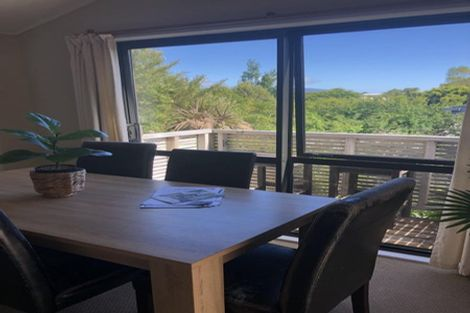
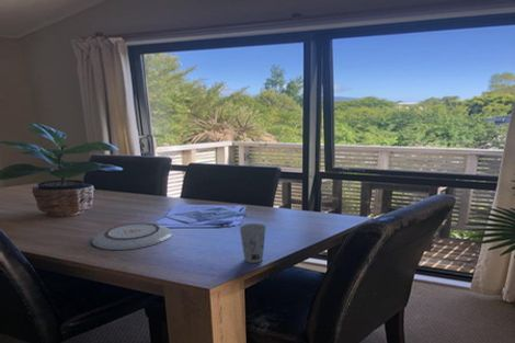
+ cup [238,222,267,264]
+ plate [91,221,173,251]
